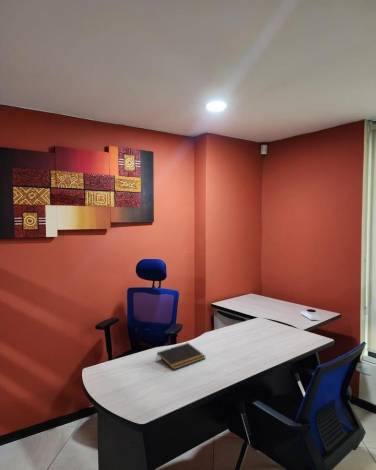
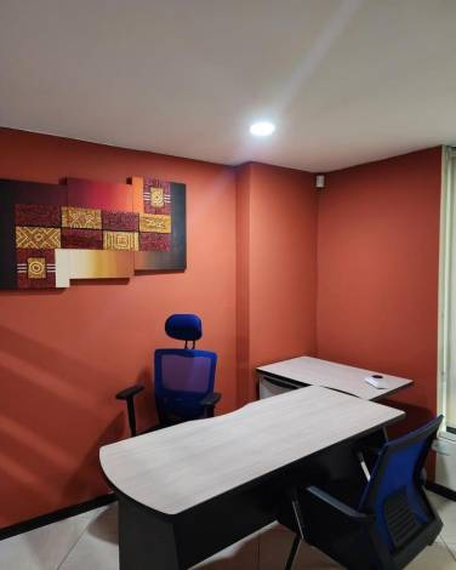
- notepad [155,342,206,370]
